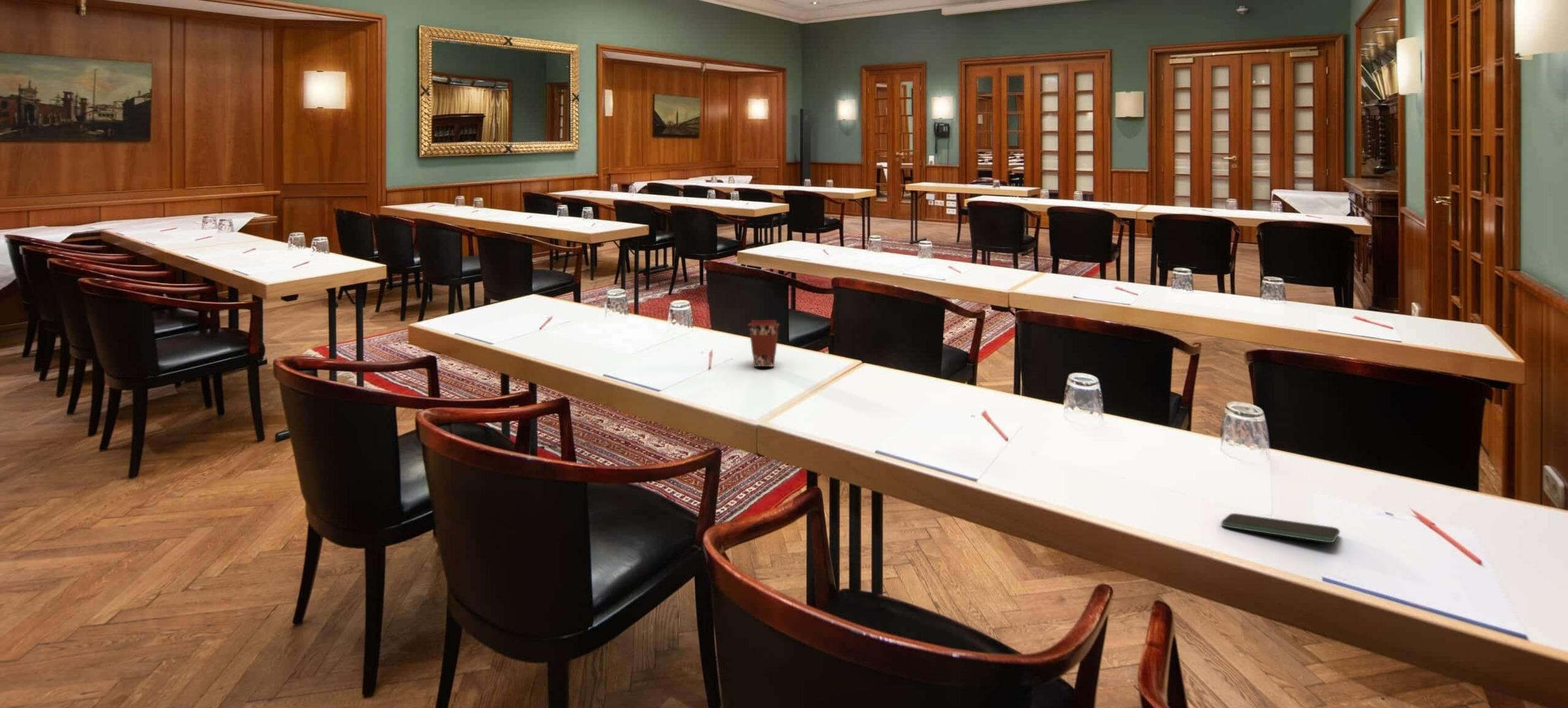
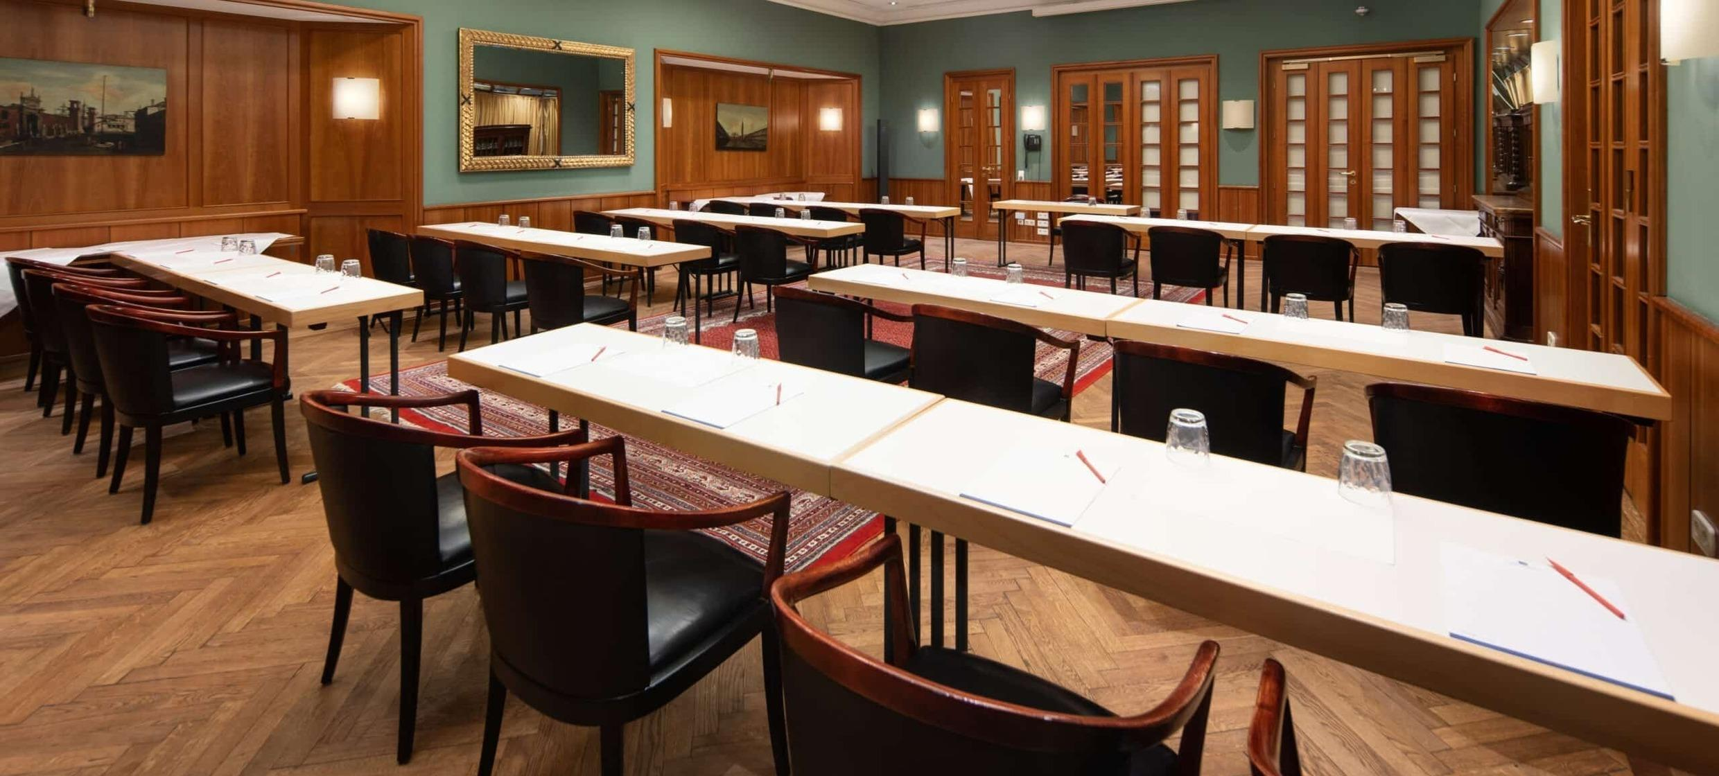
- smartphone [1221,513,1340,543]
- coffee cup [747,319,780,367]
